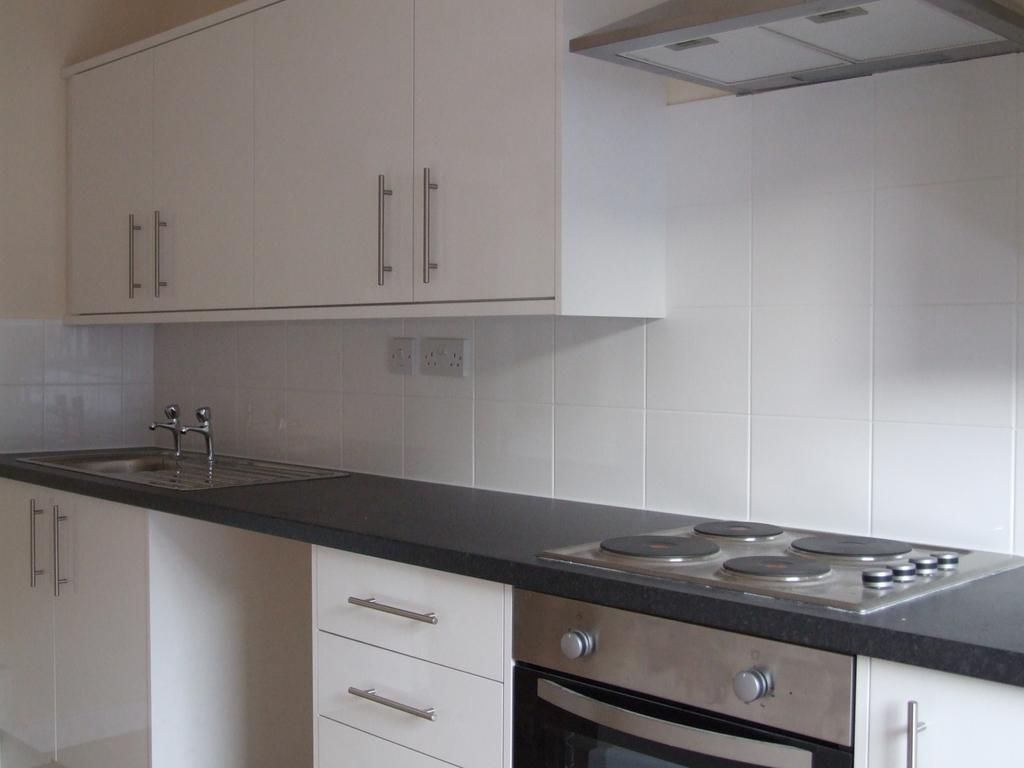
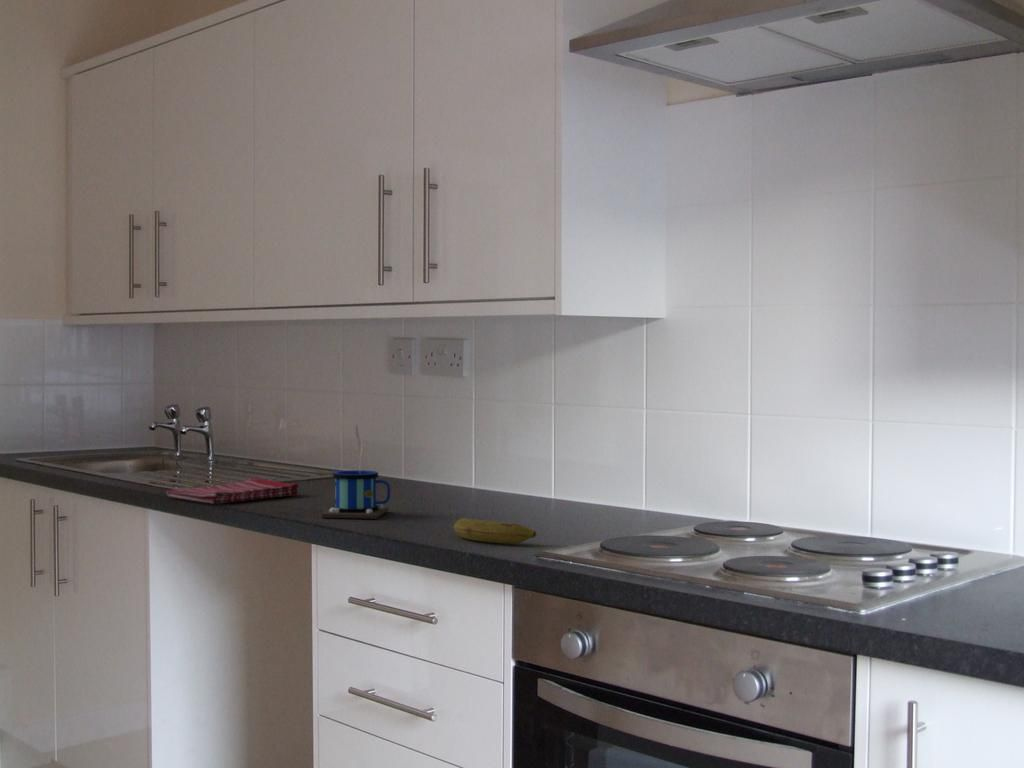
+ dish towel [165,477,300,505]
+ mug [320,422,391,520]
+ fruit [453,517,537,545]
